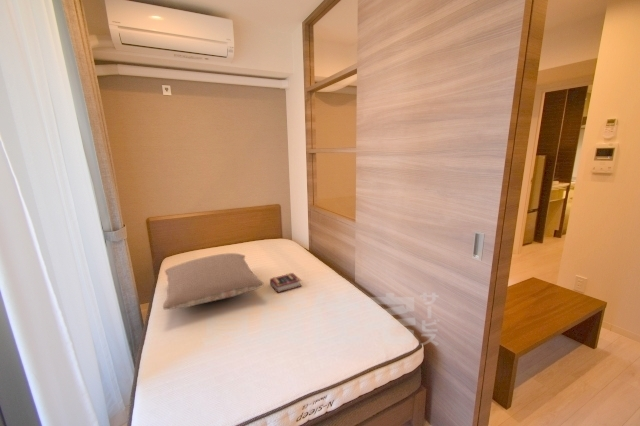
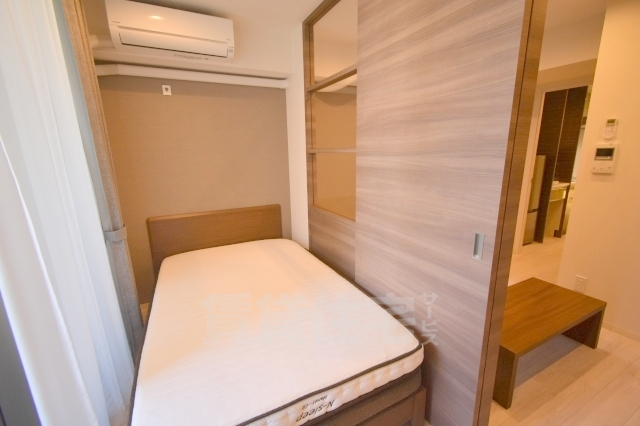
- book [269,272,302,294]
- pillow [162,252,265,310]
